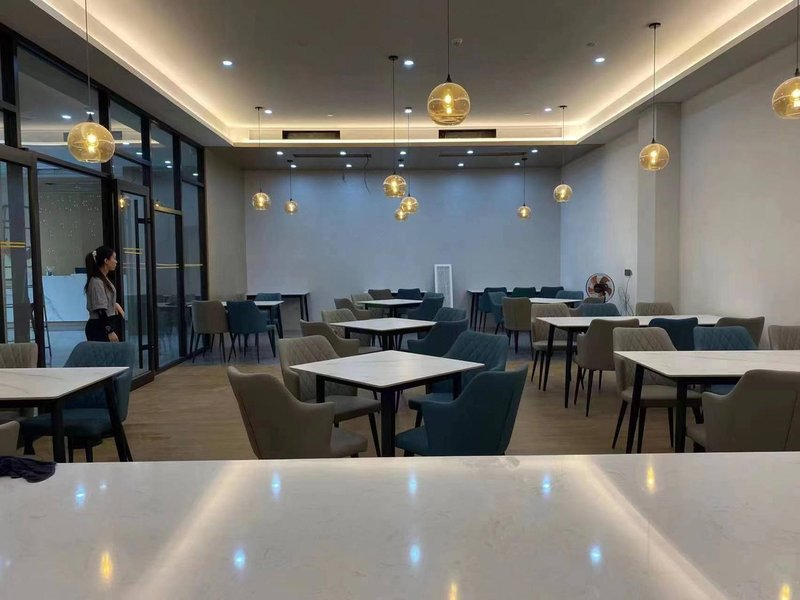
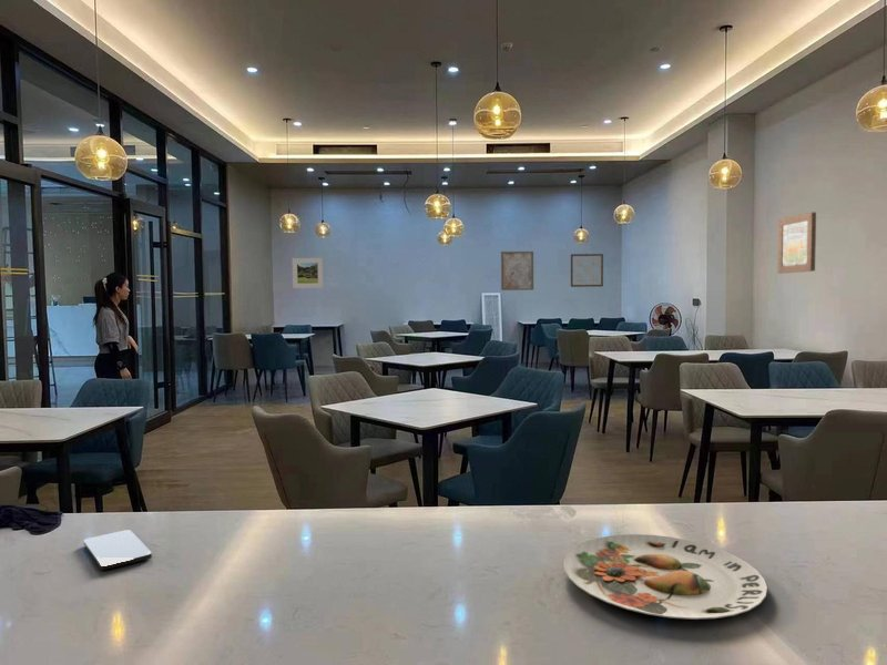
+ wall art [500,250,534,291]
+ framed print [292,257,324,289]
+ plate [562,533,768,621]
+ wall art [776,211,817,275]
+ smartphone [83,529,153,571]
+ wall art [570,253,604,288]
